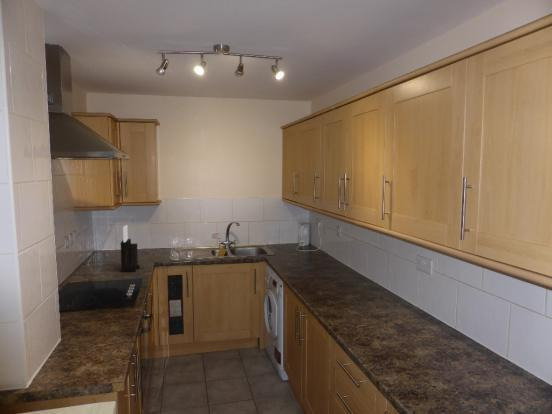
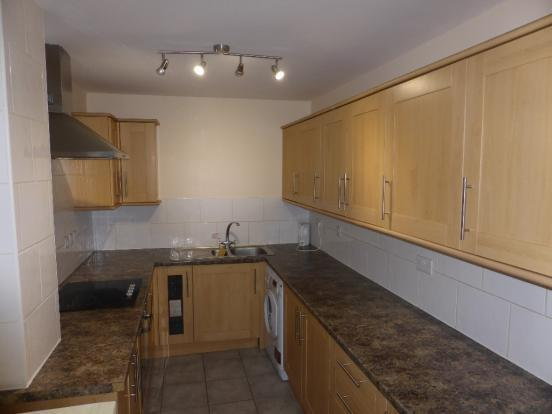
- knife block [120,224,141,273]
